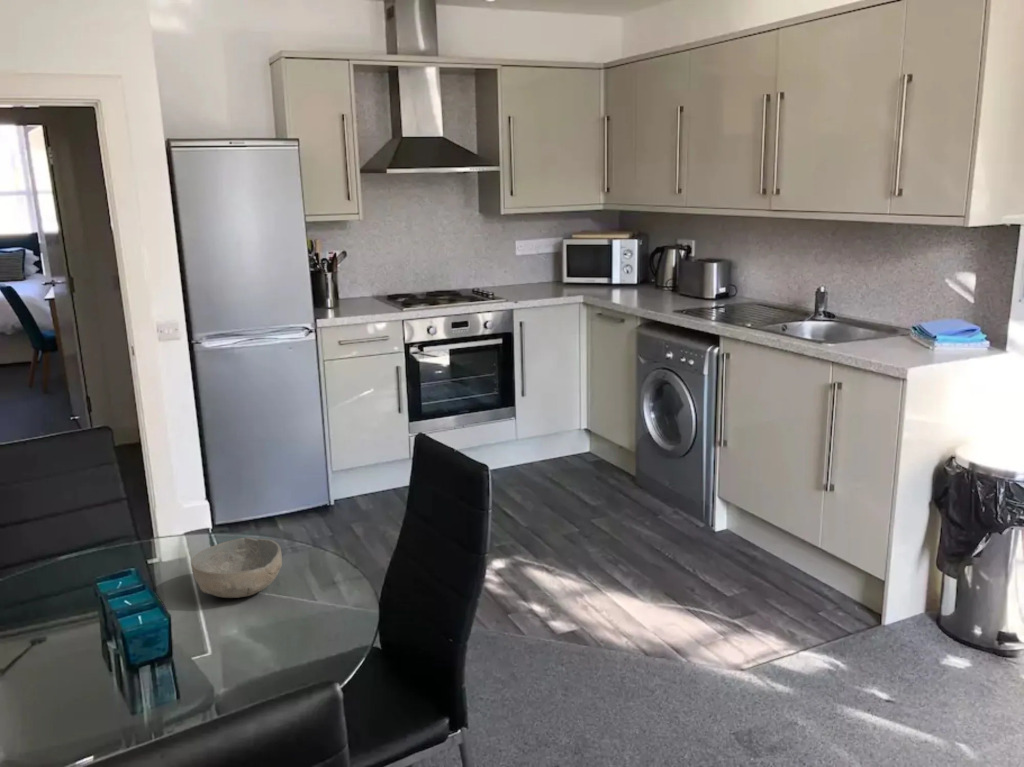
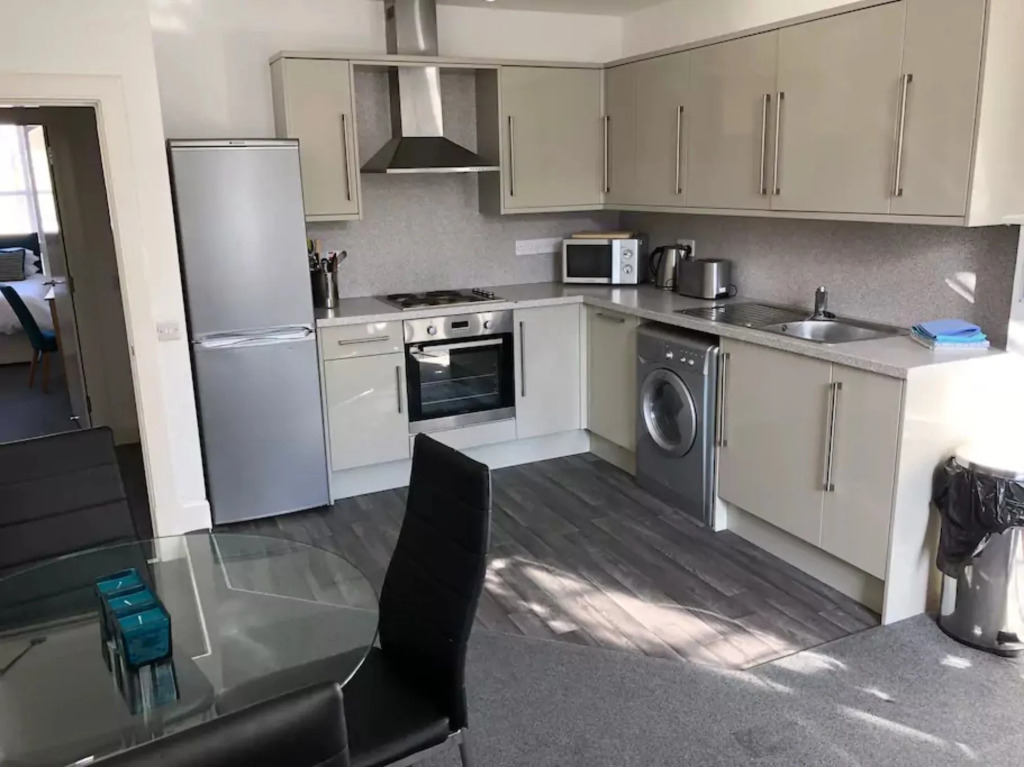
- bowl [190,537,283,599]
